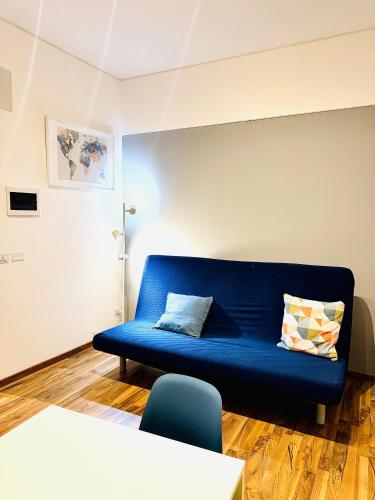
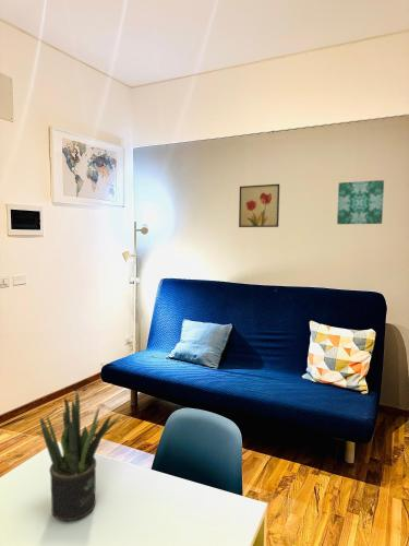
+ potted plant [39,391,121,522]
+ wall art [336,179,385,225]
+ wall art [238,183,280,228]
